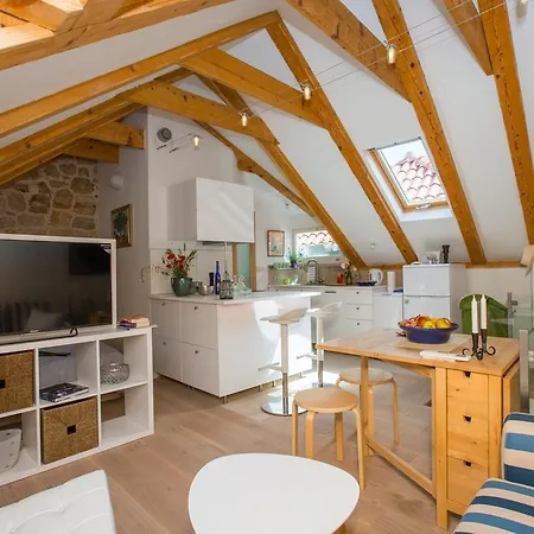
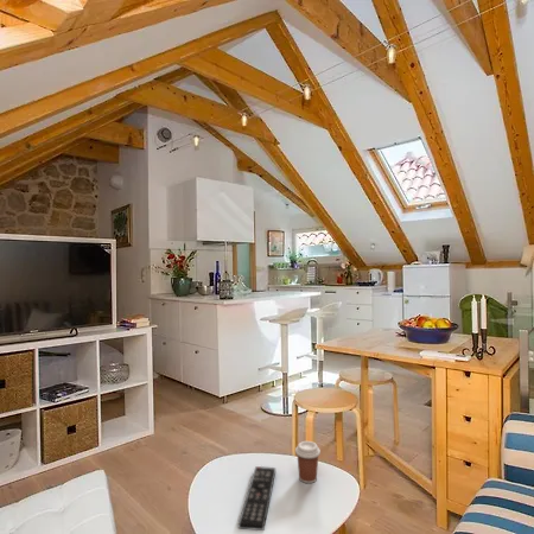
+ remote control [237,465,276,532]
+ coffee cup [294,440,322,484]
